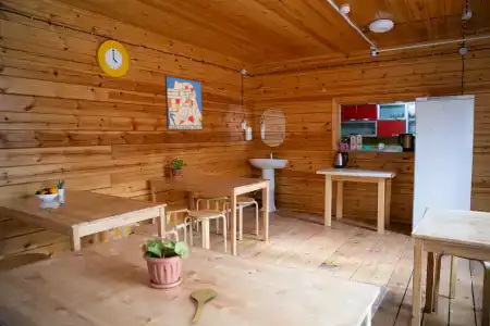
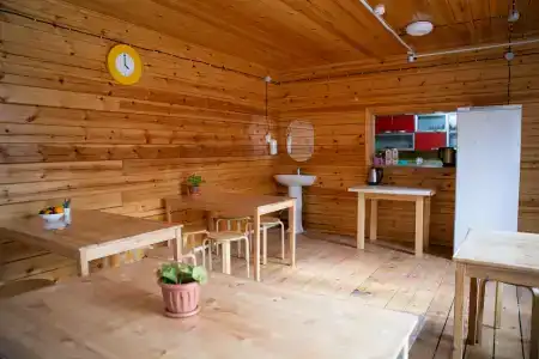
- spoon [191,288,218,324]
- wall art [164,74,204,131]
